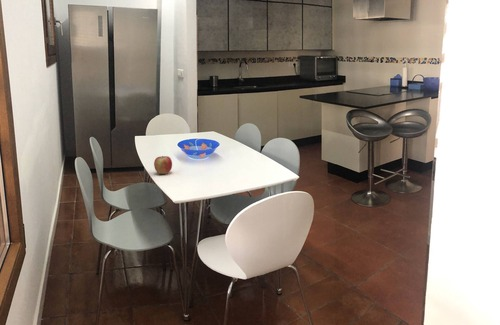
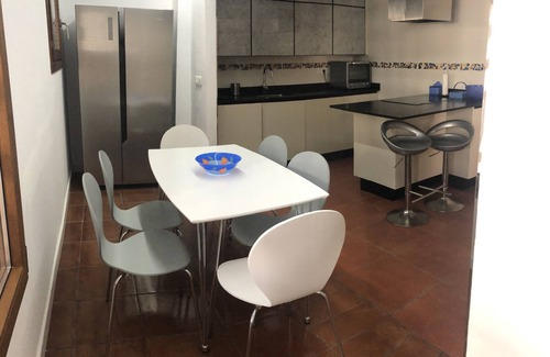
- apple [153,155,173,175]
